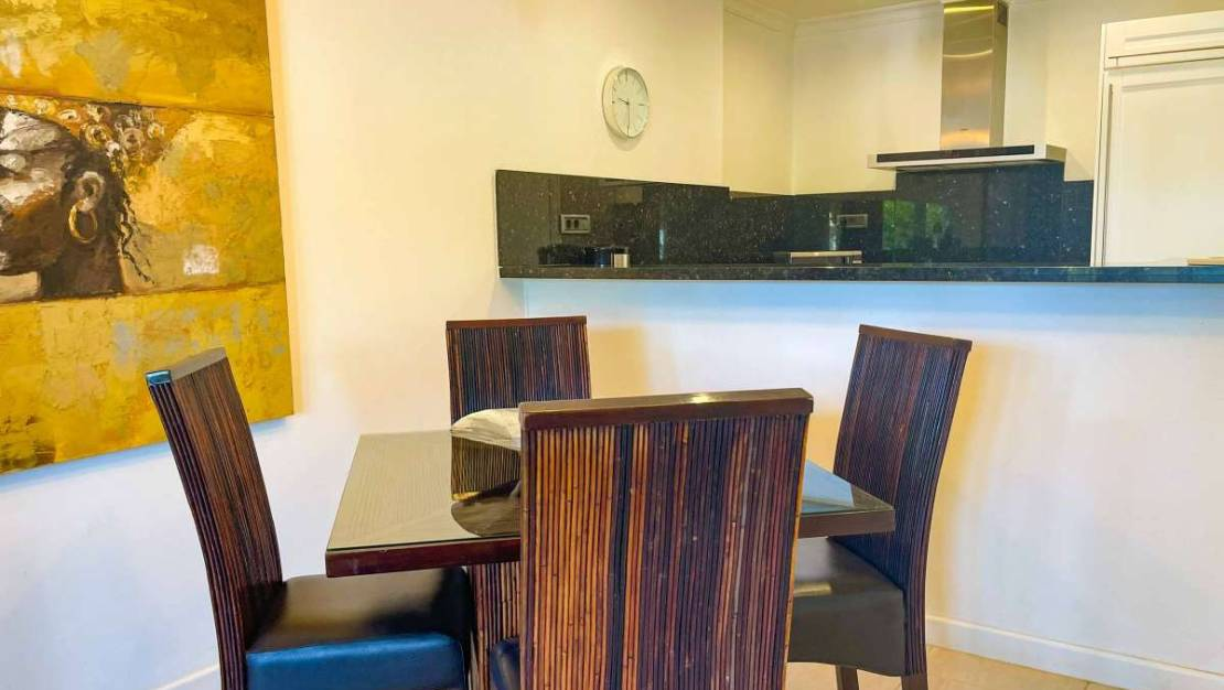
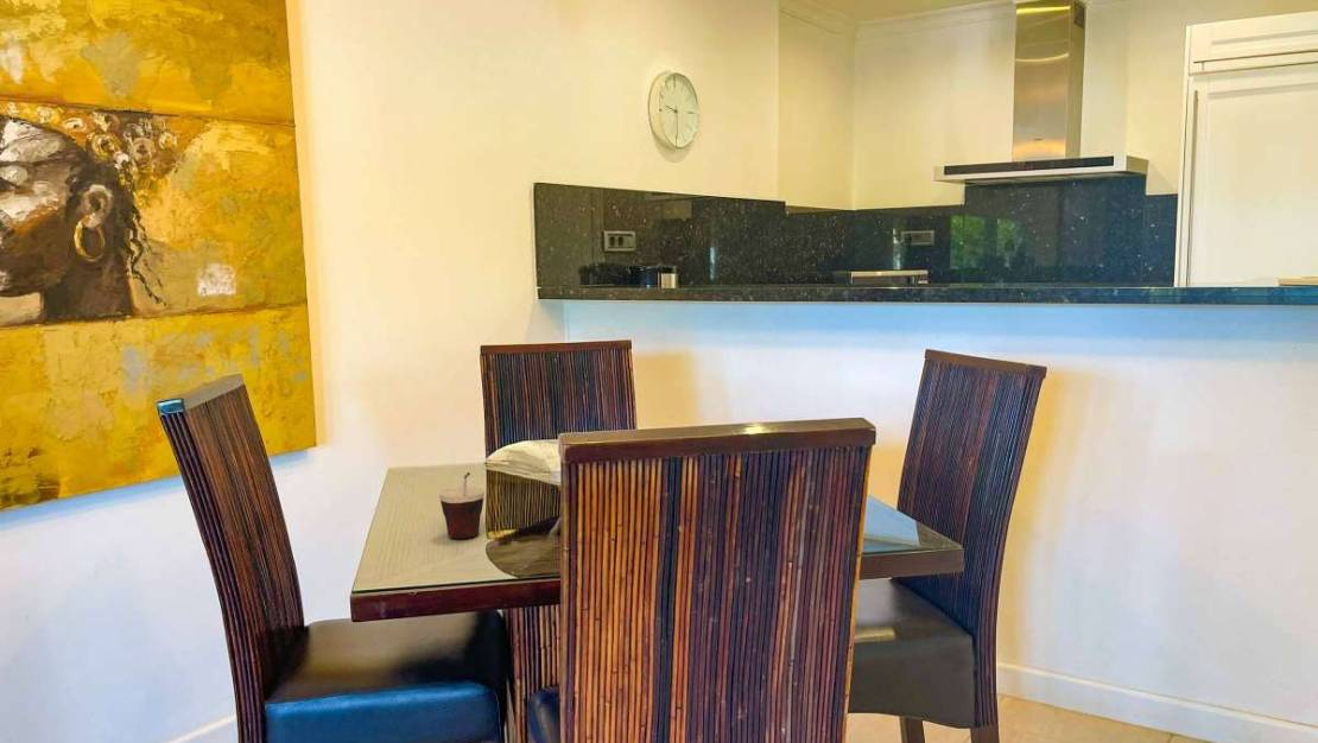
+ cup [438,471,486,539]
